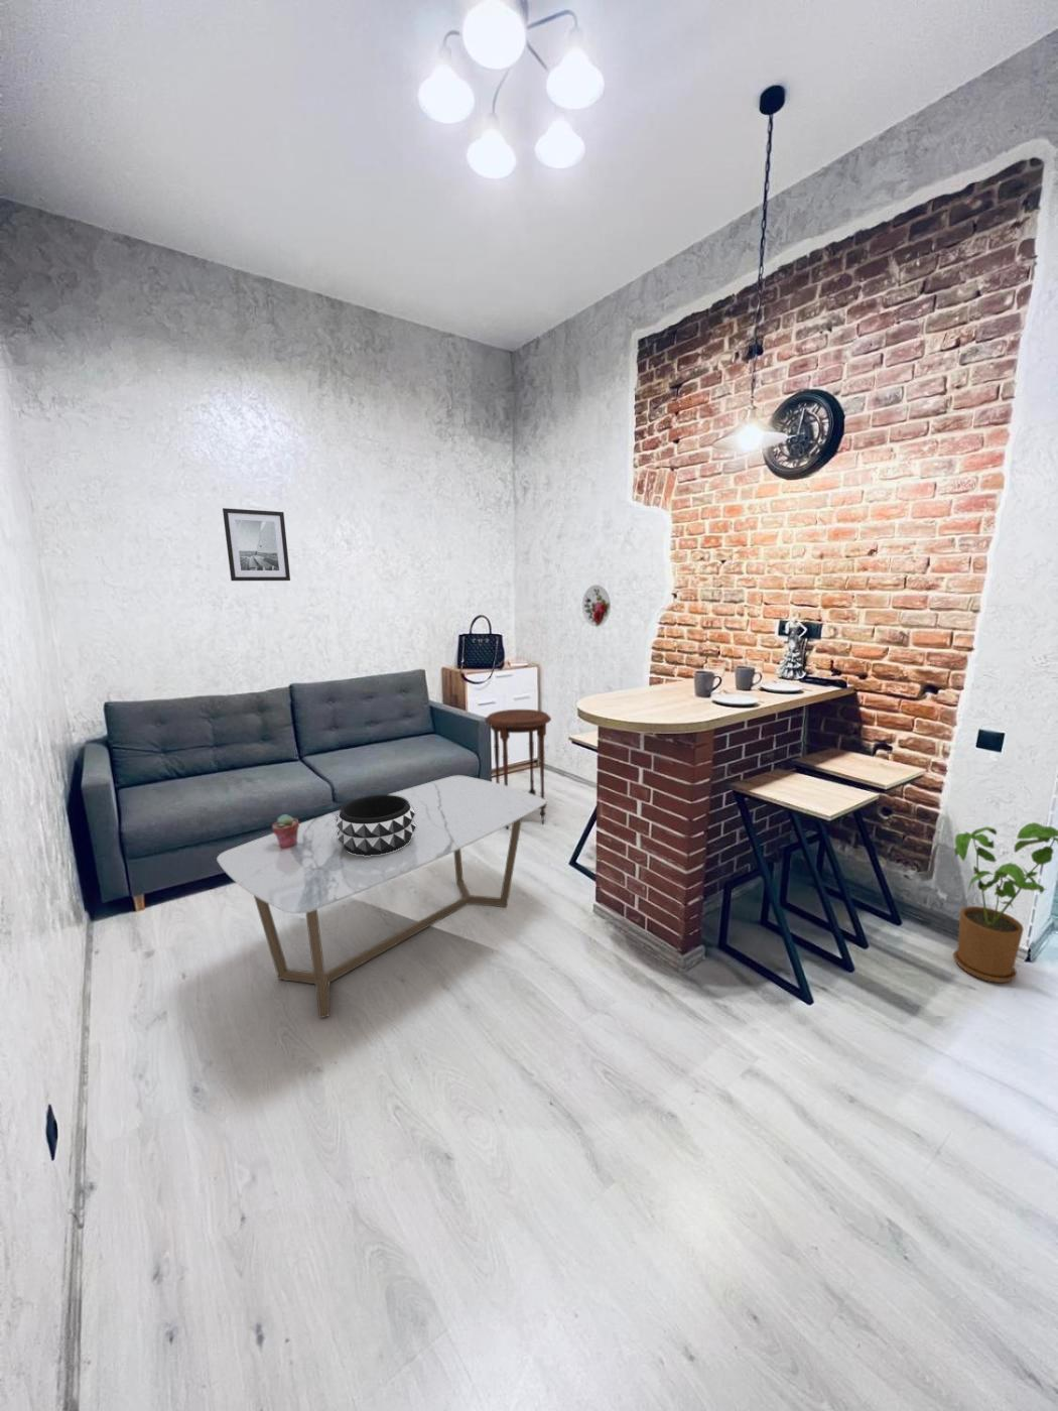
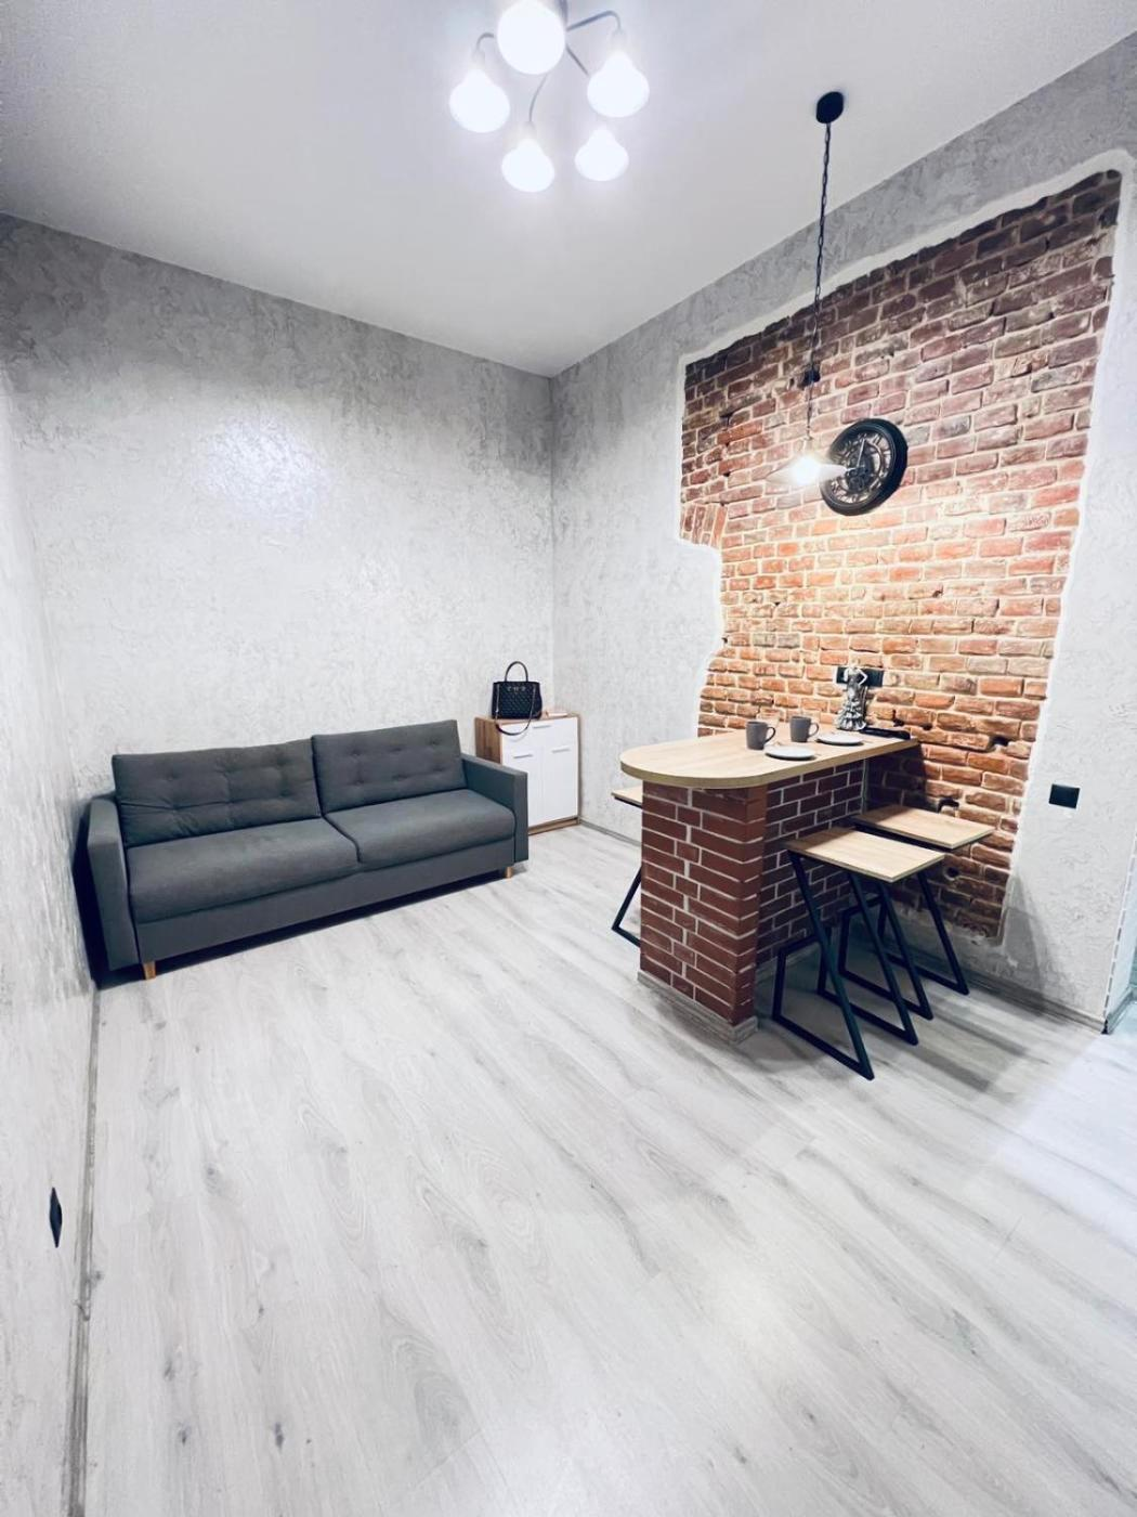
- side table [483,709,552,830]
- decorative plate [581,583,611,628]
- coffee table [216,774,547,1019]
- potted succulent [271,813,300,849]
- house plant [952,821,1058,983]
- wall art [221,507,291,581]
- decorative bowl [336,794,416,855]
